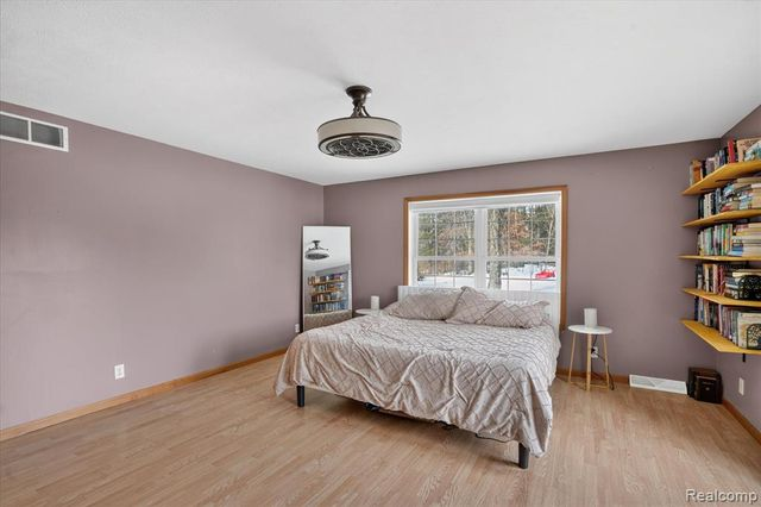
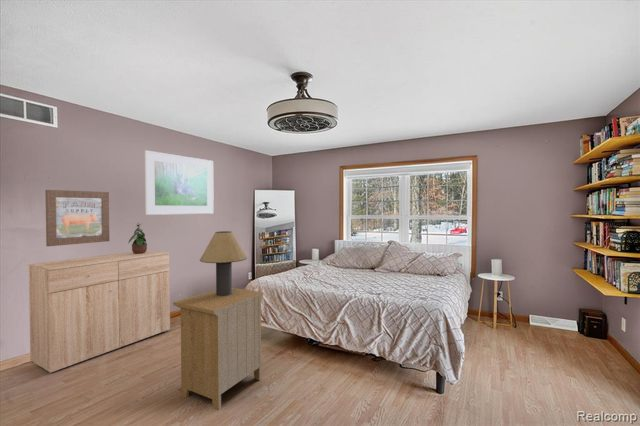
+ wall art [45,189,110,247]
+ nightstand [172,287,264,412]
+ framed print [144,149,215,216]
+ dresser [28,249,171,374]
+ potted plant [127,222,148,254]
+ table lamp [199,230,248,296]
